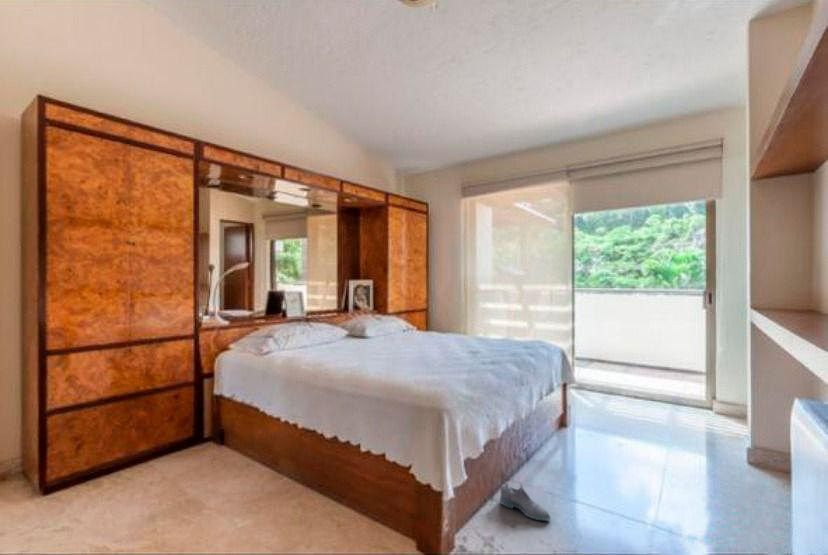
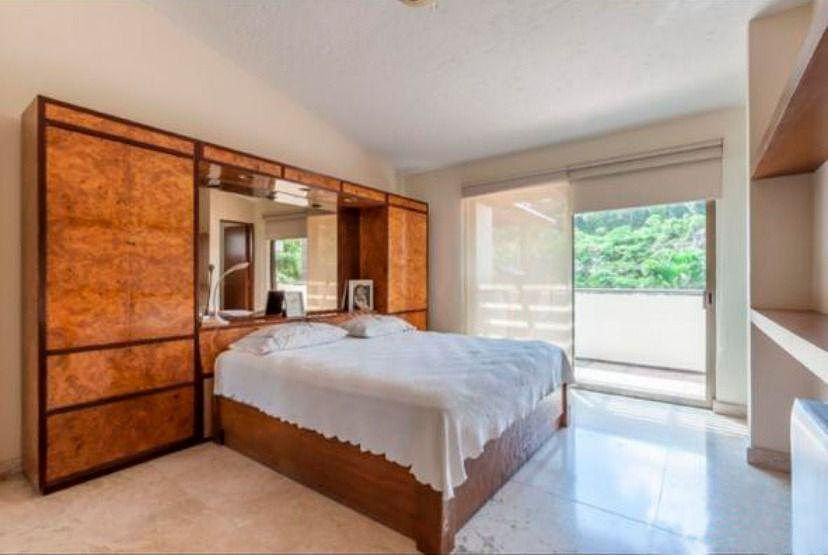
- shoe [499,481,551,522]
